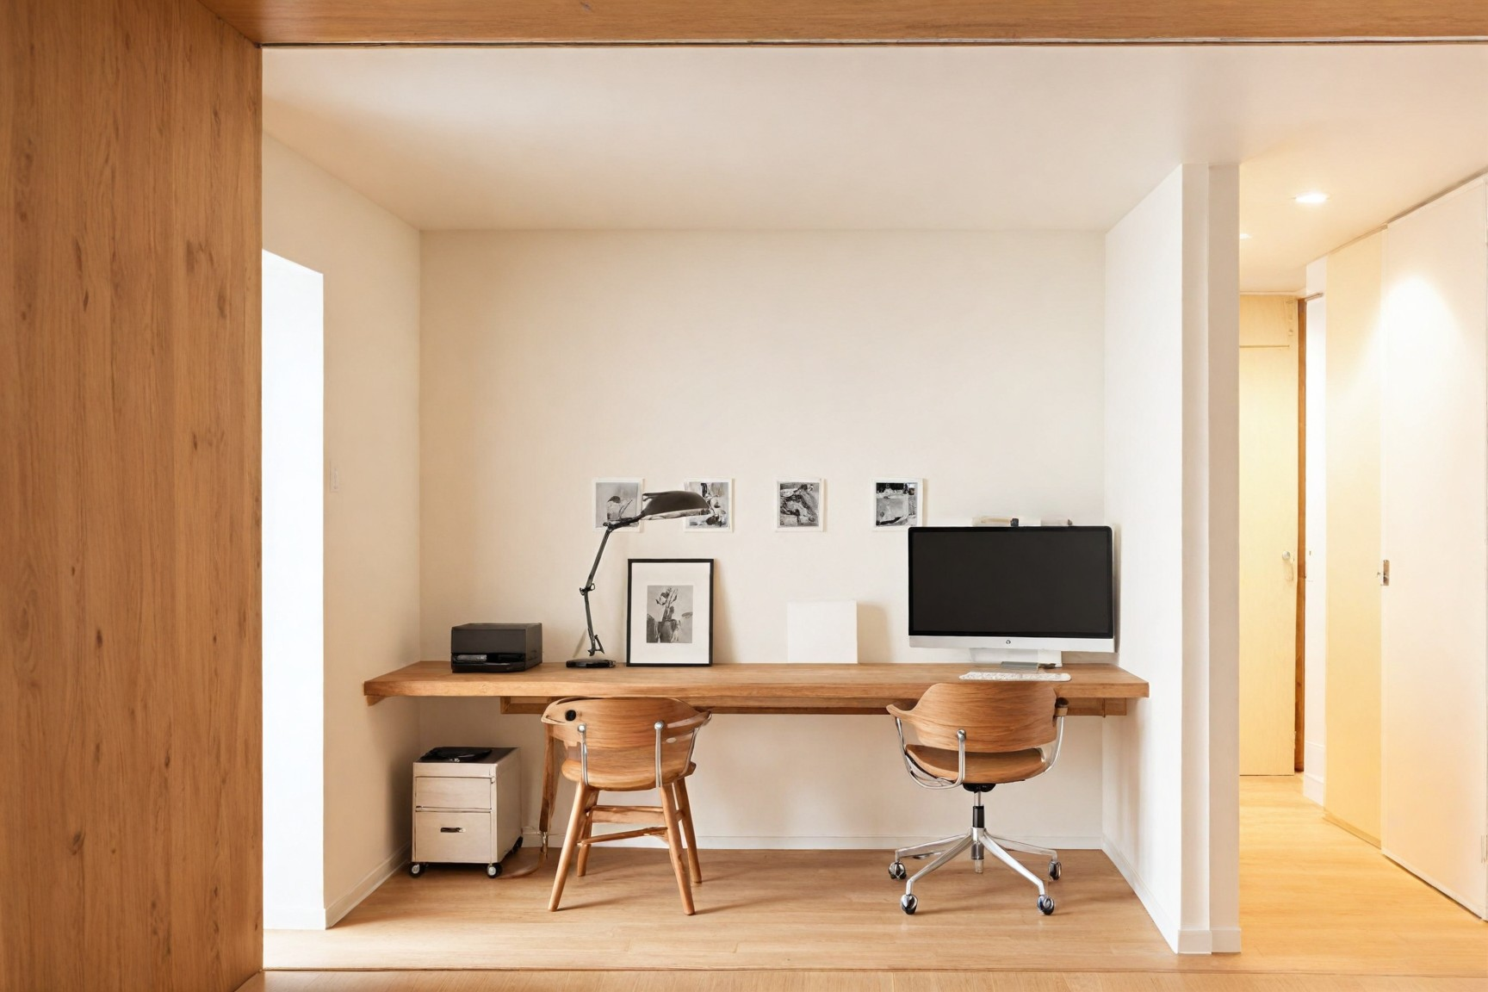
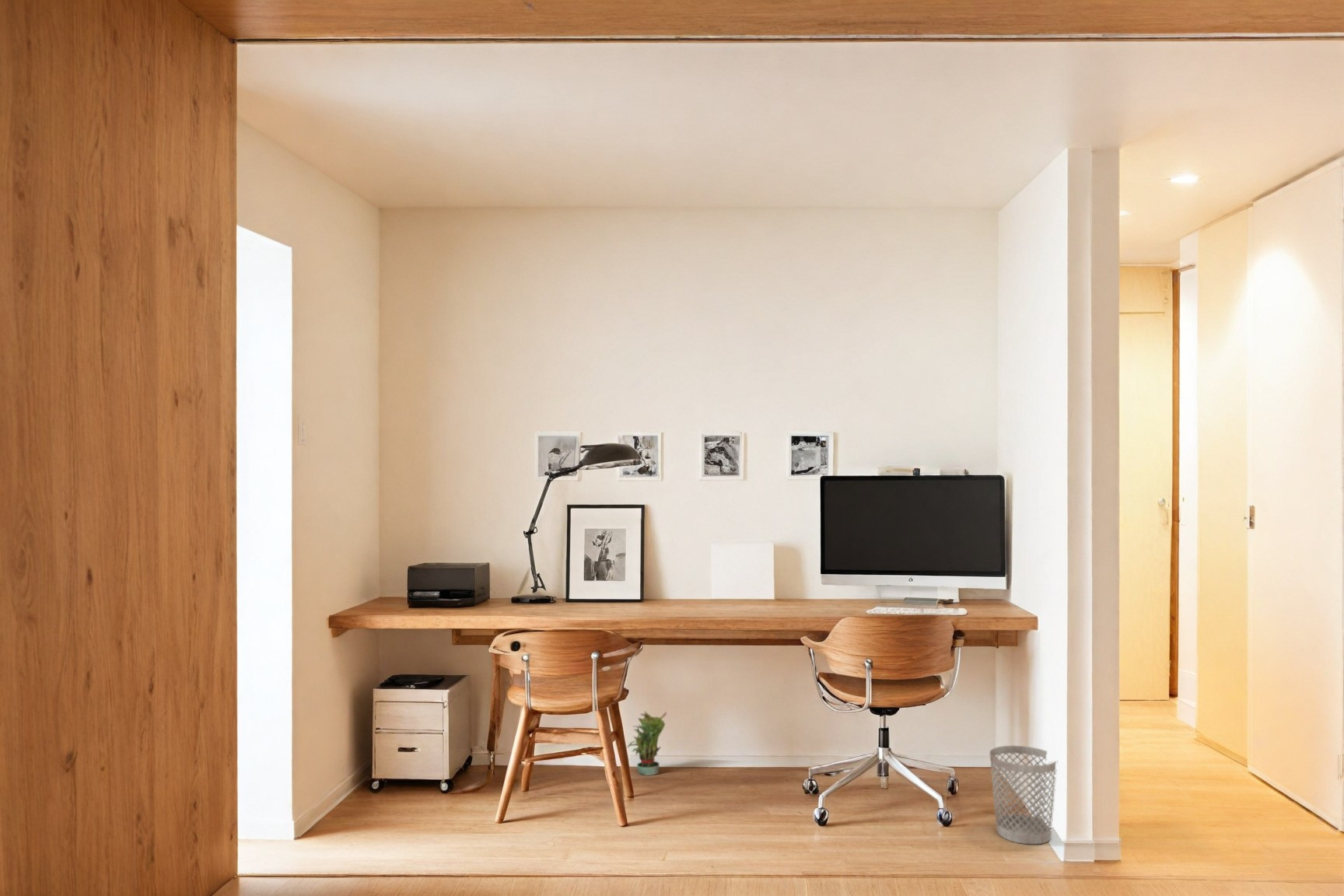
+ wastebasket [989,745,1057,845]
+ potted plant [626,710,667,776]
